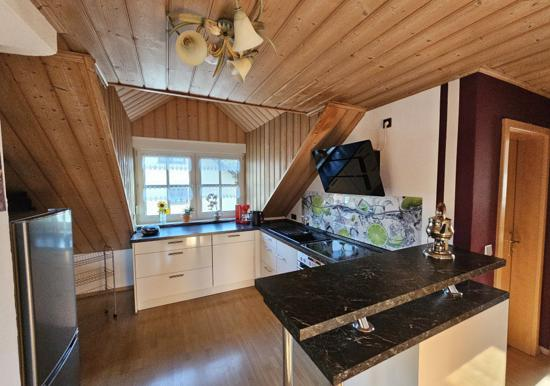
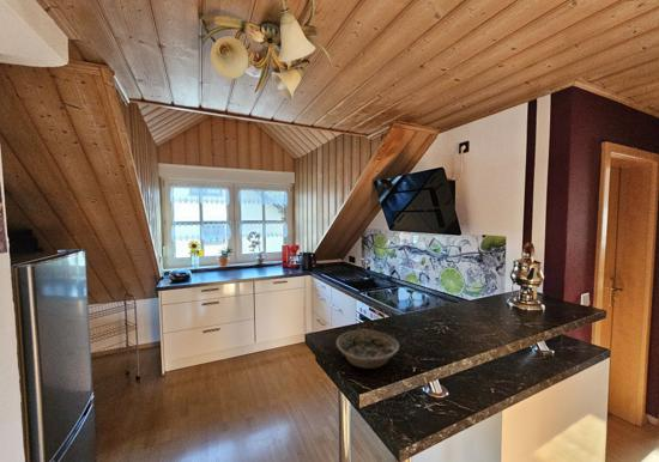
+ bowl [335,329,400,370]
